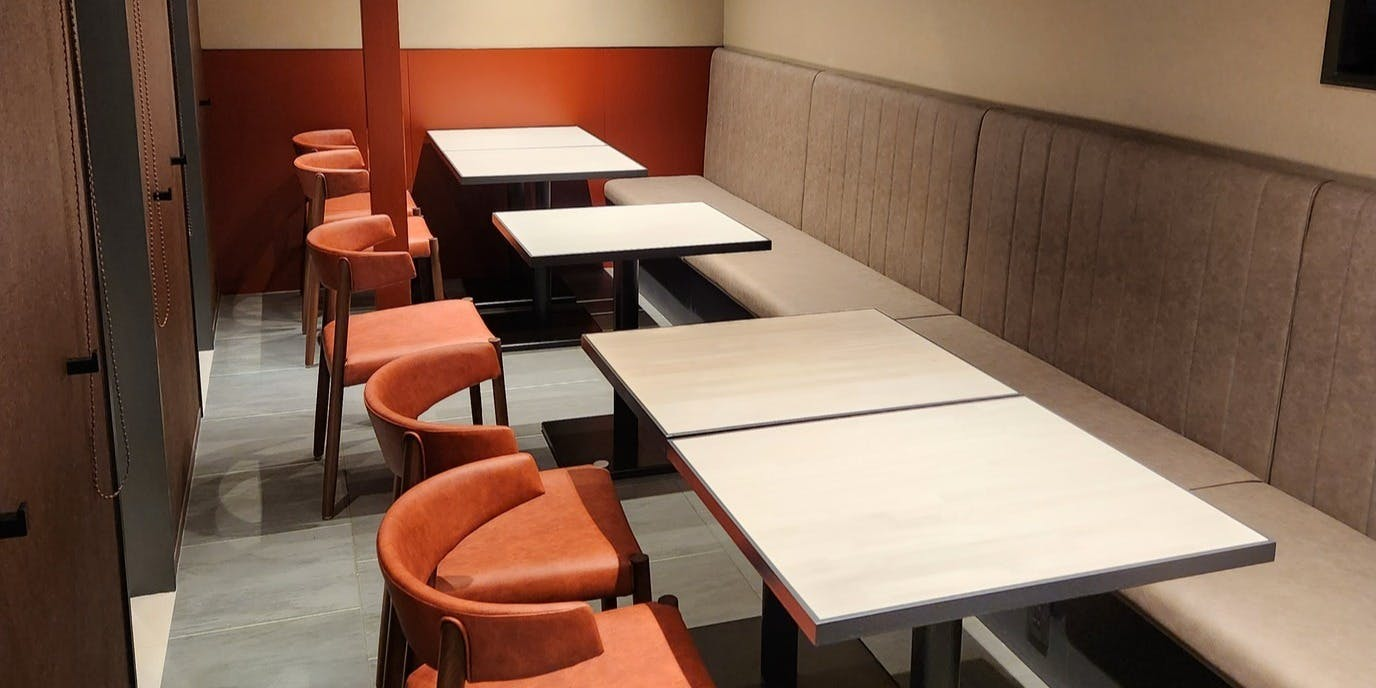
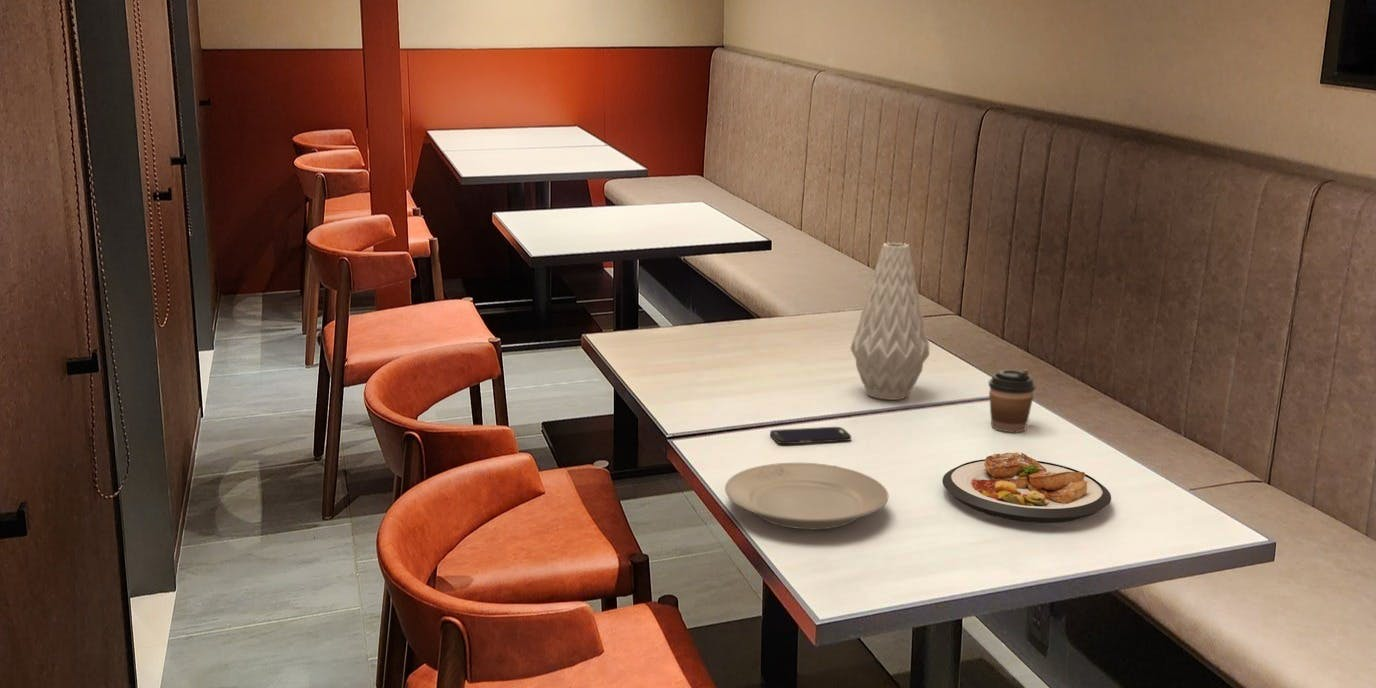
+ plate [724,462,889,530]
+ plate [941,451,1112,524]
+ coffee cup [988,369,1037,433]
+ vase [850,242,931,401]
+ smartphone [769,426,852,445]
